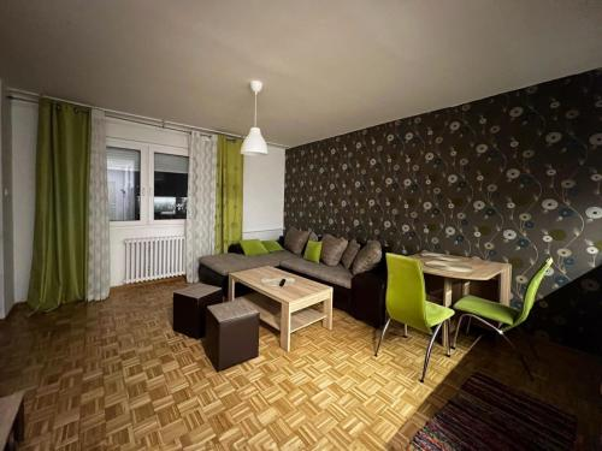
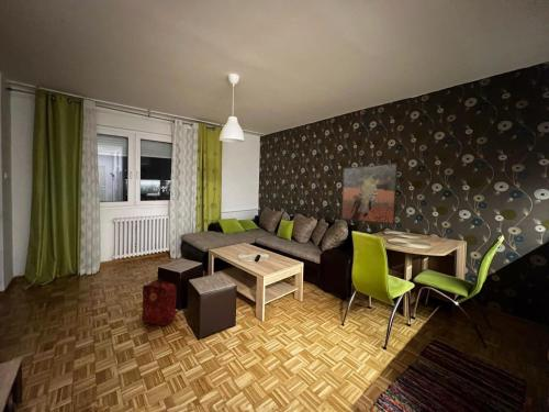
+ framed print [340,162,399,225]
+ backpack [141,278,182,326]
